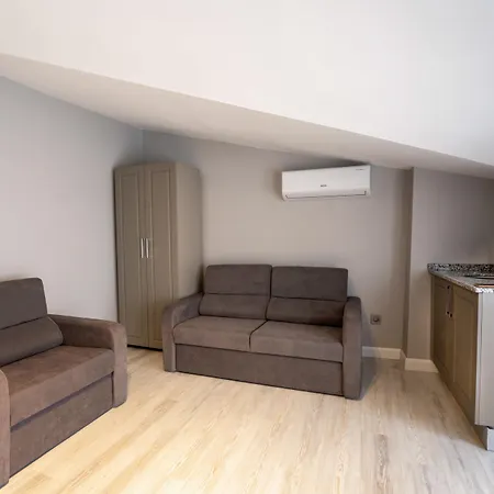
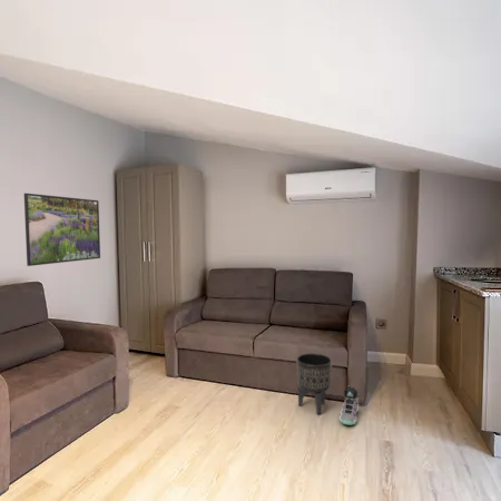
+ sneaker [337,384,360,426]
+ planter [295,353,333,416]
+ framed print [23,193,101,267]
